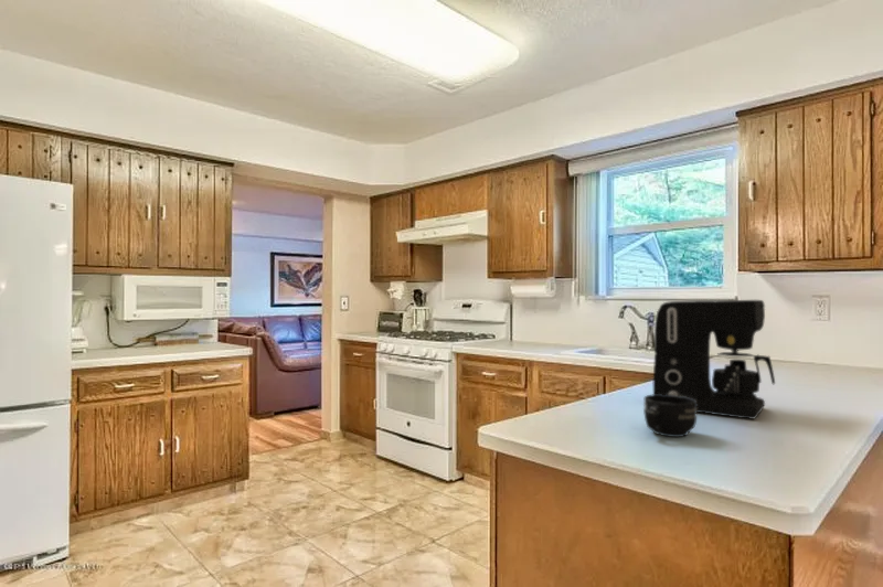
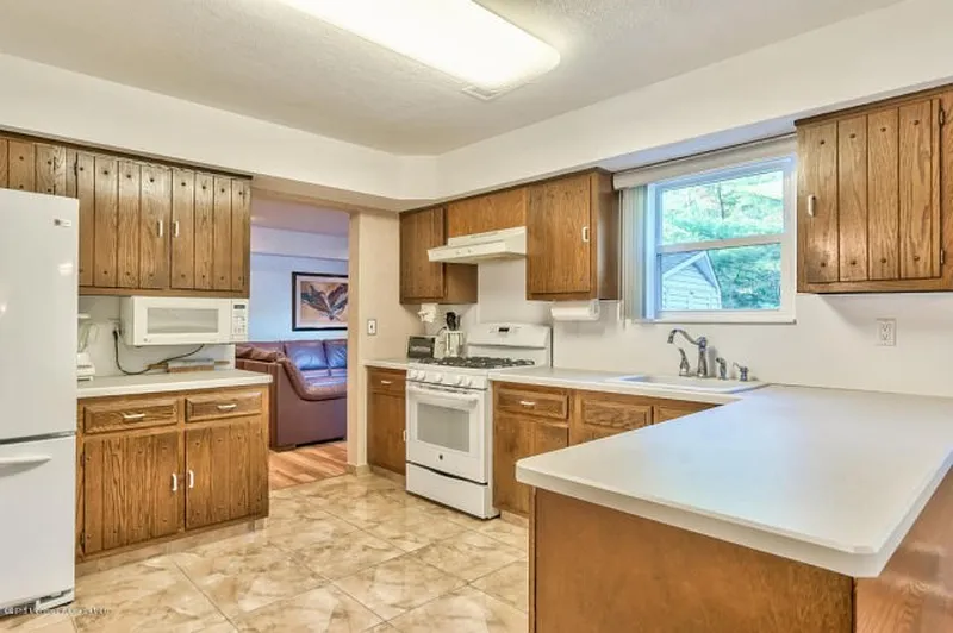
- coffee maker [652,299,776,420]
- mug [642,394,698,438]
